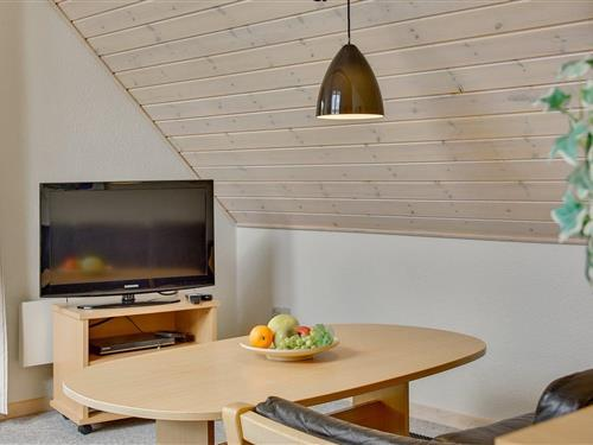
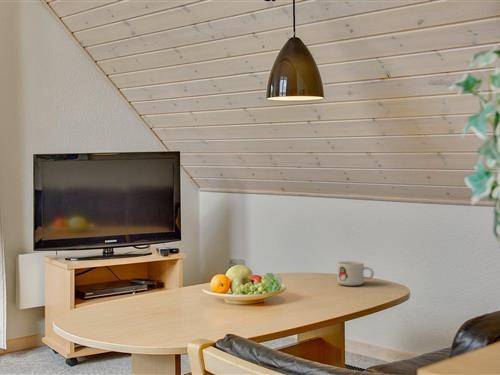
+ mug [336,260,375,287]
